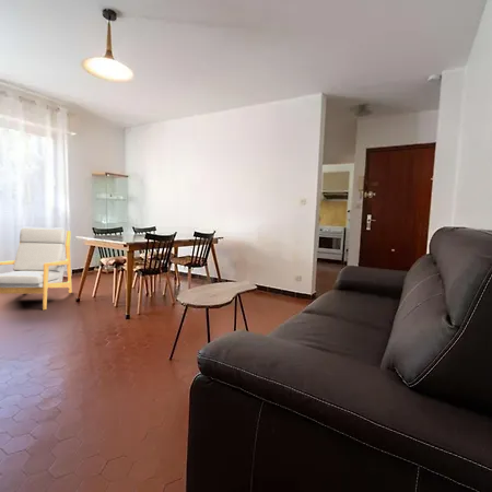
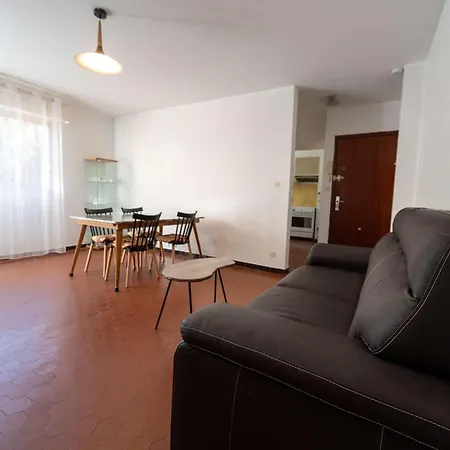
- armchair [0,226,73,311]
